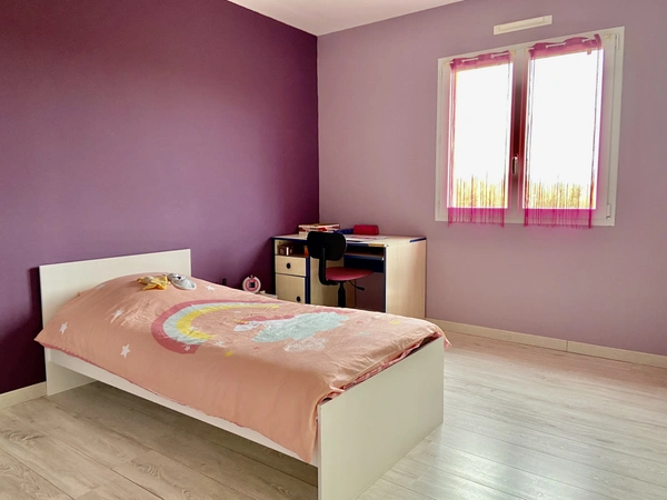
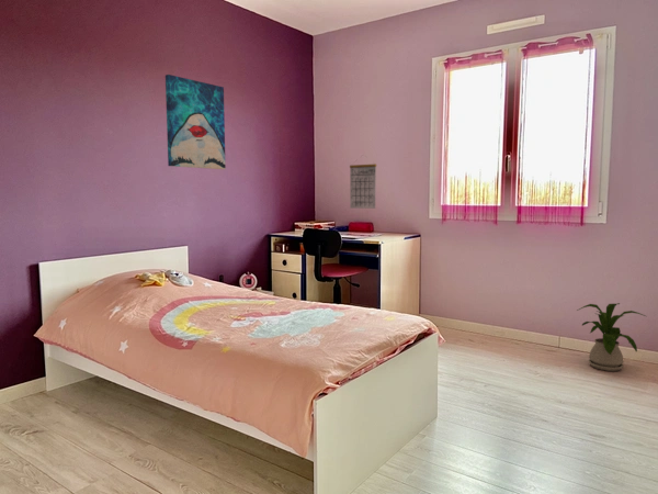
+ calendar [349,154,377,210]
+ wall art [164,74,227,170]
+ house plant [576,302,646,372]
